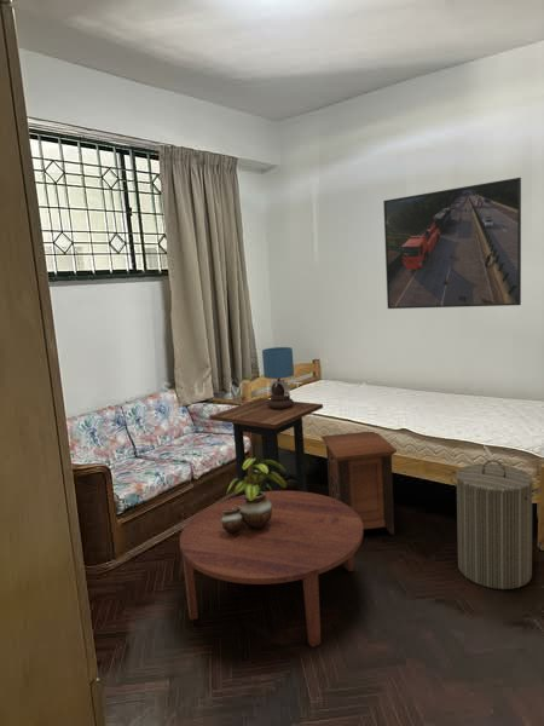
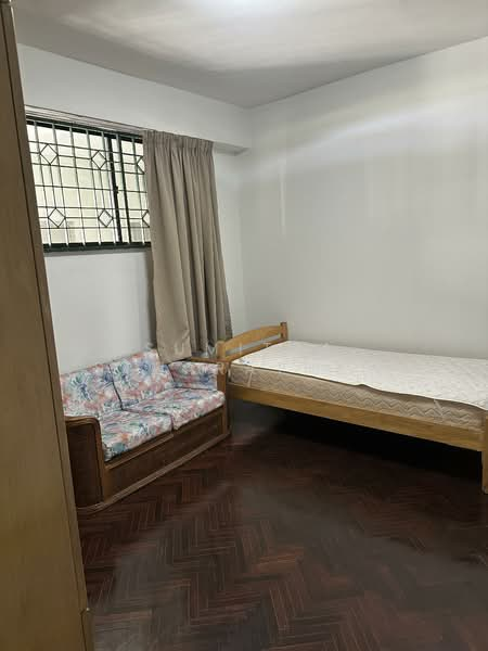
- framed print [382,177,522,310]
- side table [209,397,324,496]
- potted plant [221,456,288,534]
- table lamp [261,346,295,409]
- coffee table [179,490,364,649]
- laundry hamper [447,459,543,590]
- nightstand [320,431,398,536]
